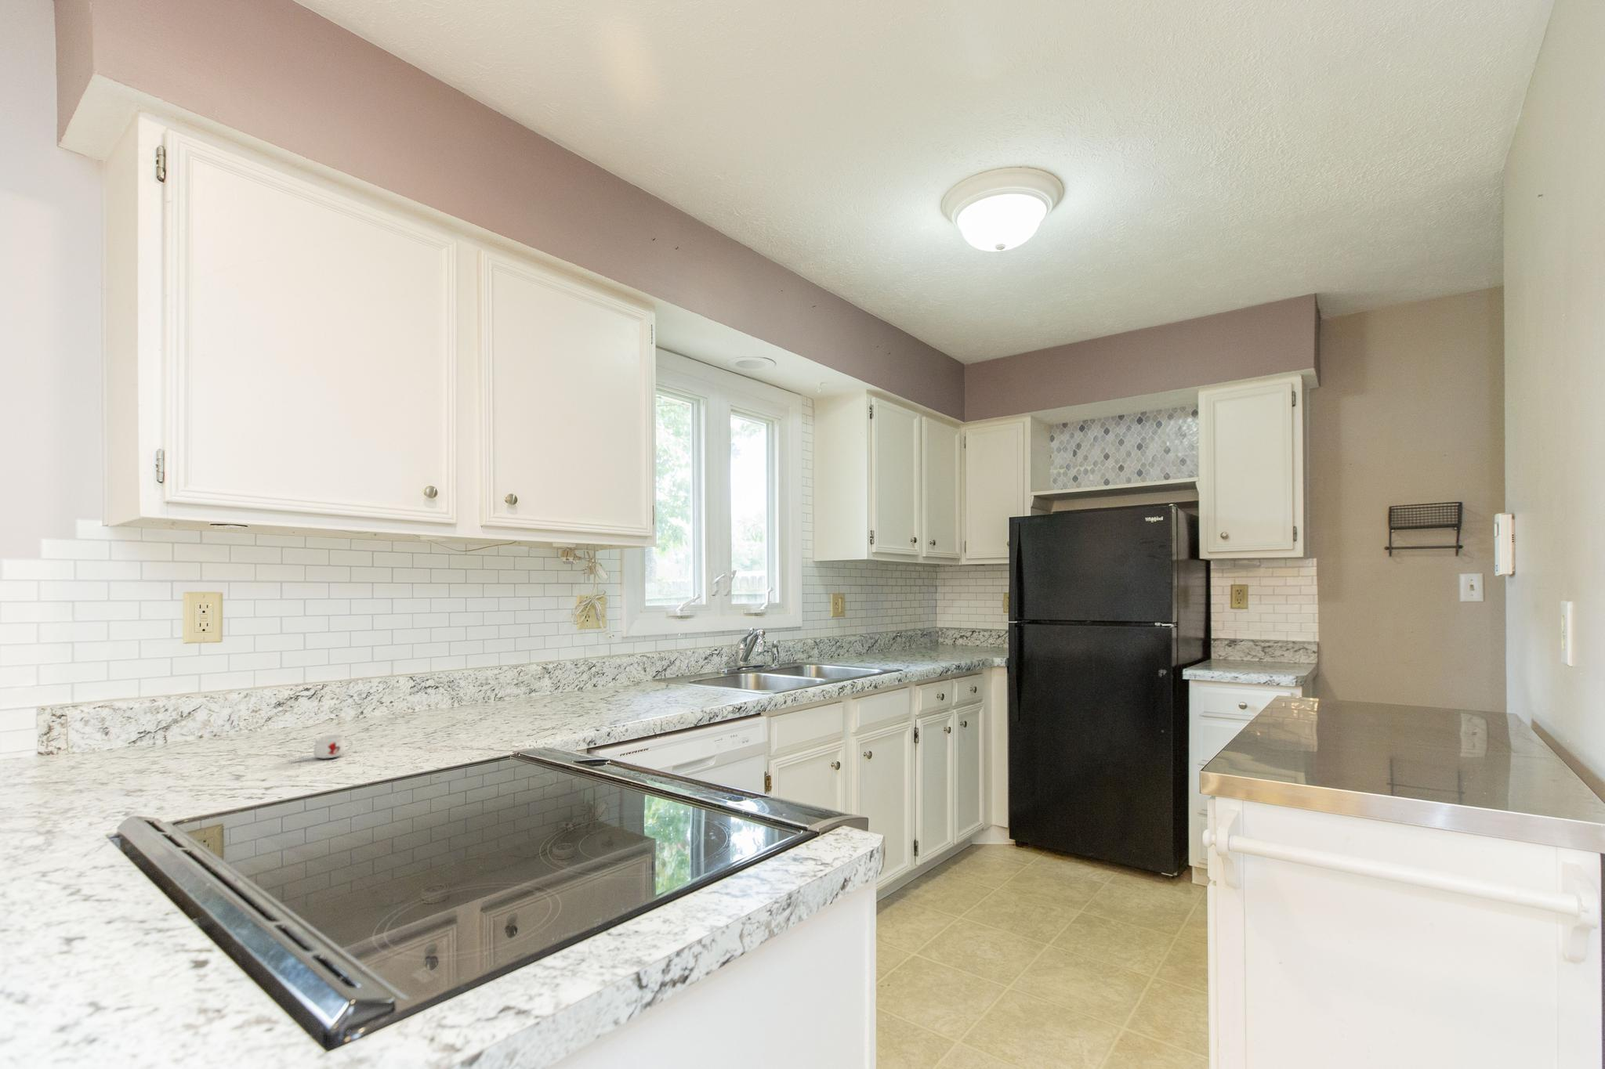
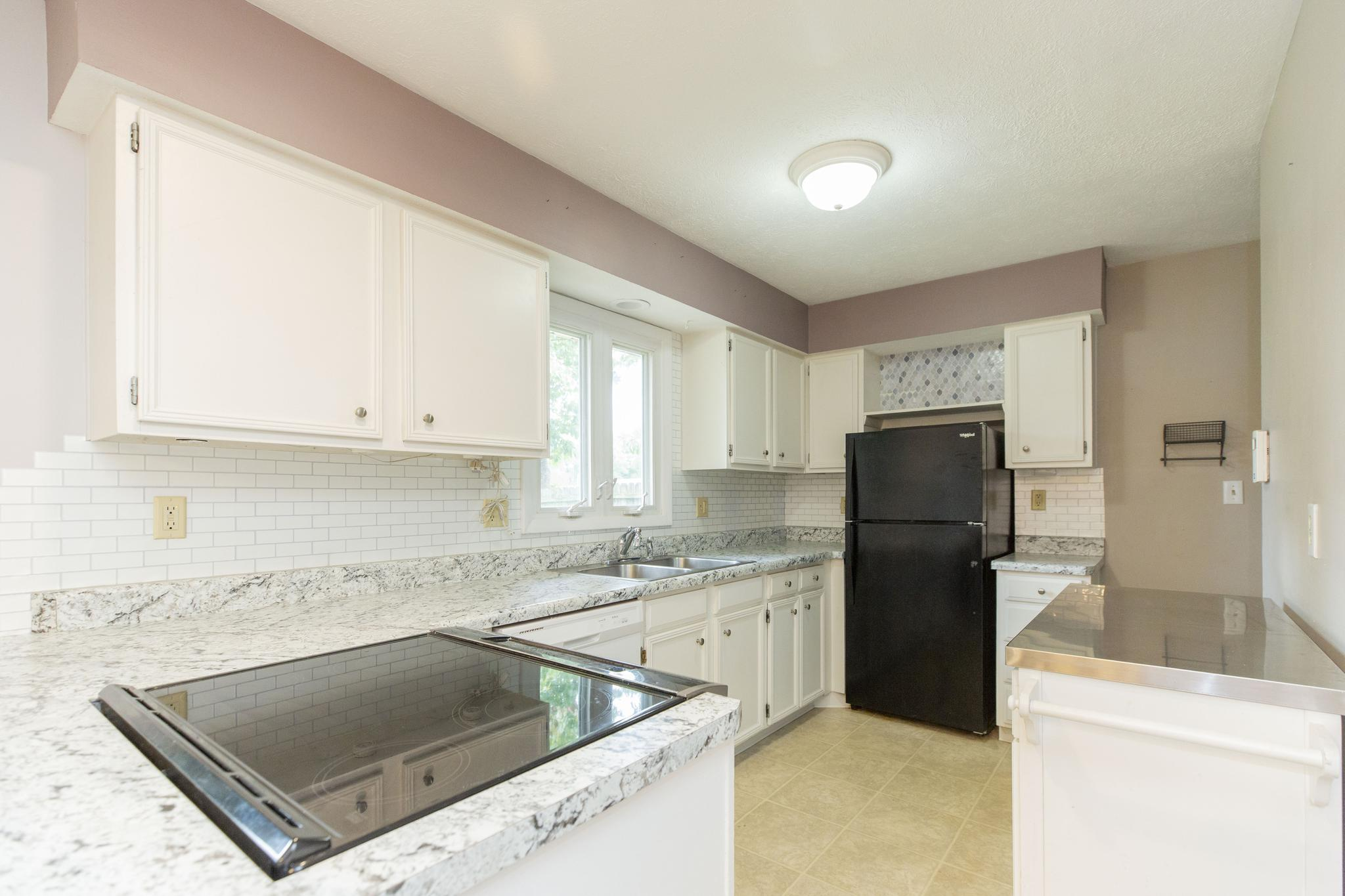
- mug [282,734,353,765]
